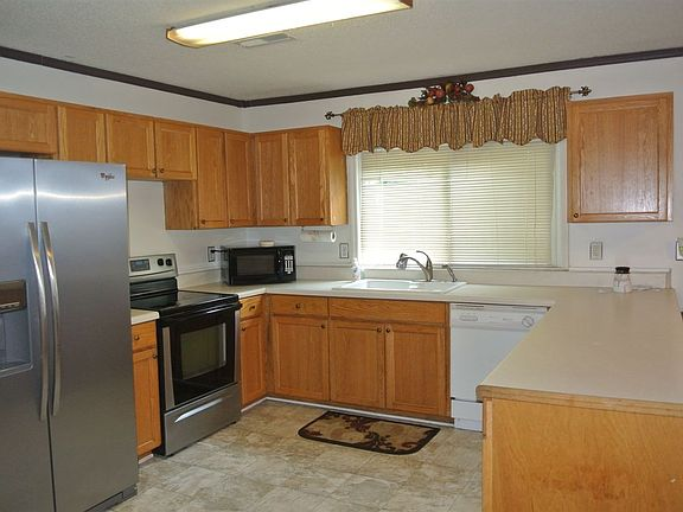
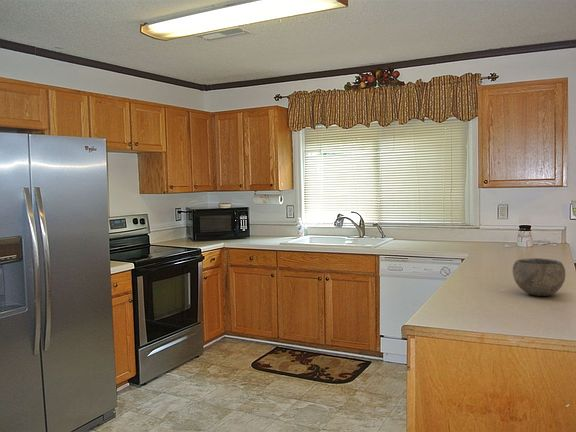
+ bowl [511,257,566,297]
